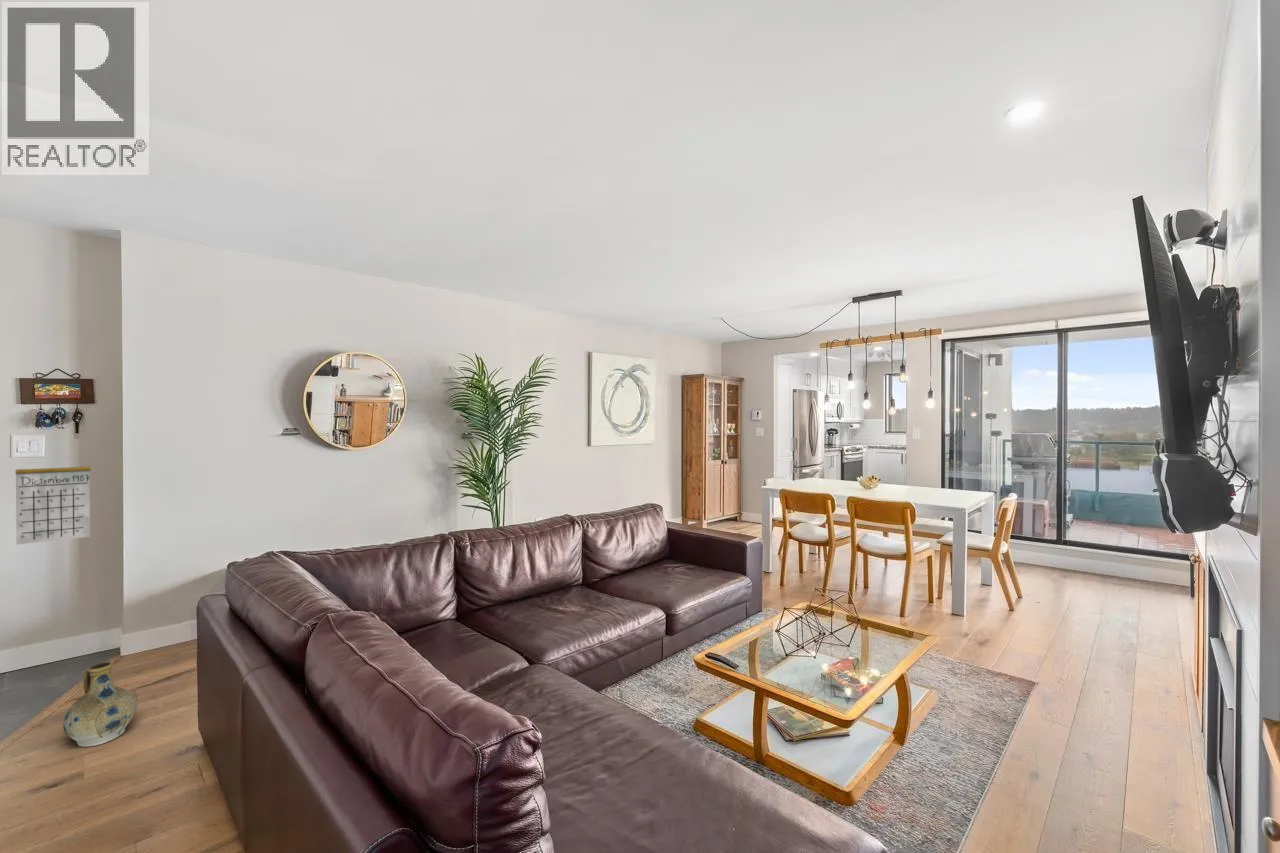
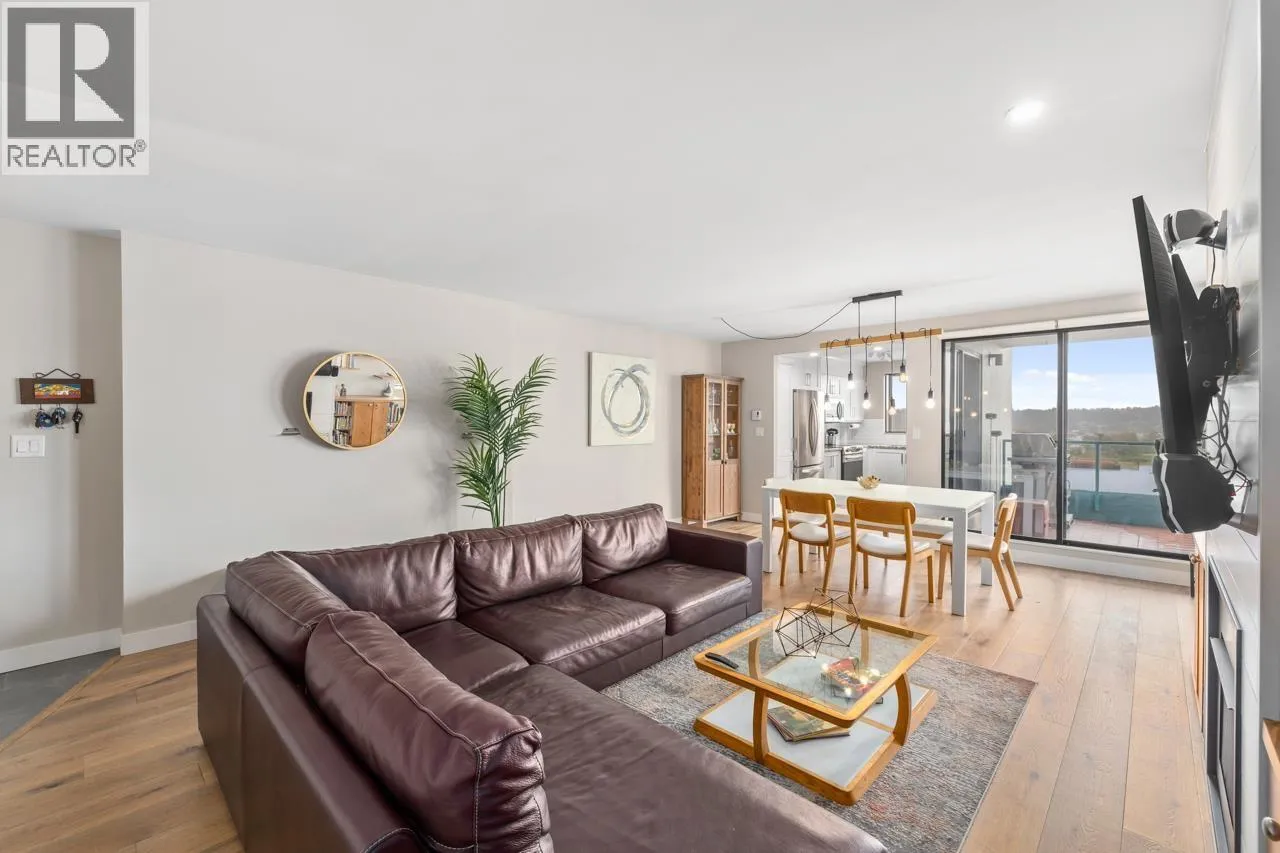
- ceramic jug [62,661,138,748]
- calendar [14,451,92,546]
